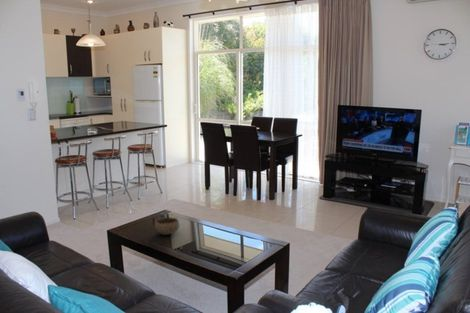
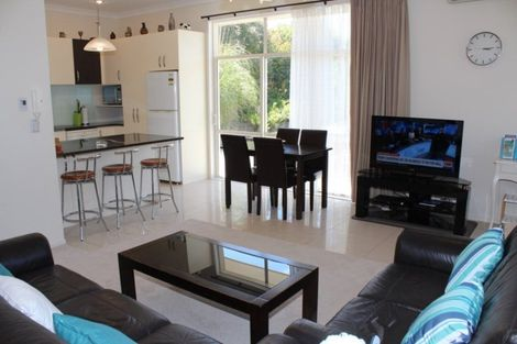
- bowl [154,216,180,236]
